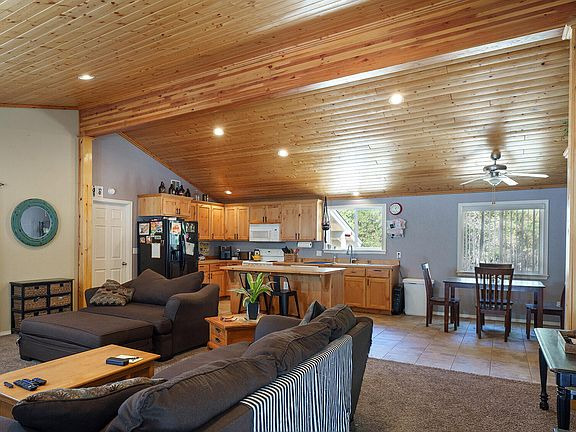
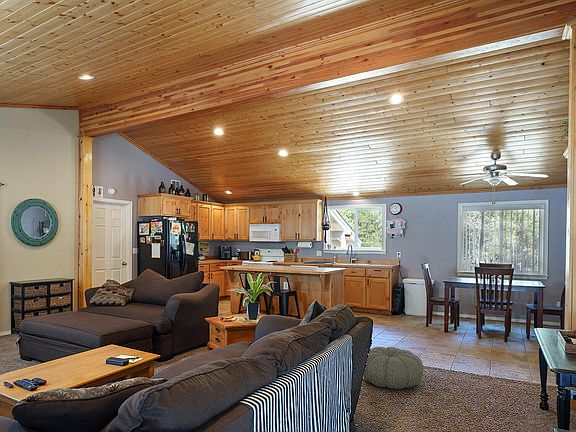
+ pouf [363,346,425,390]
